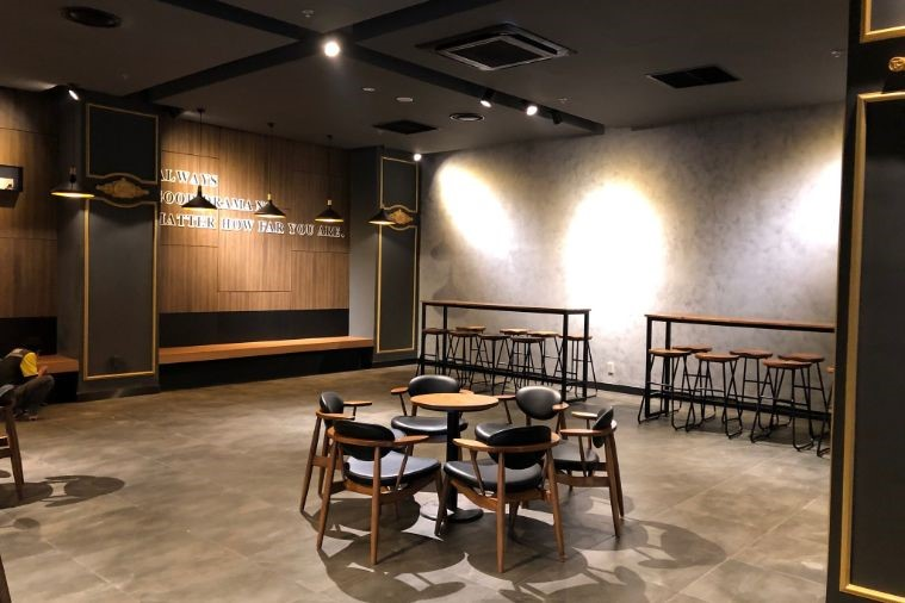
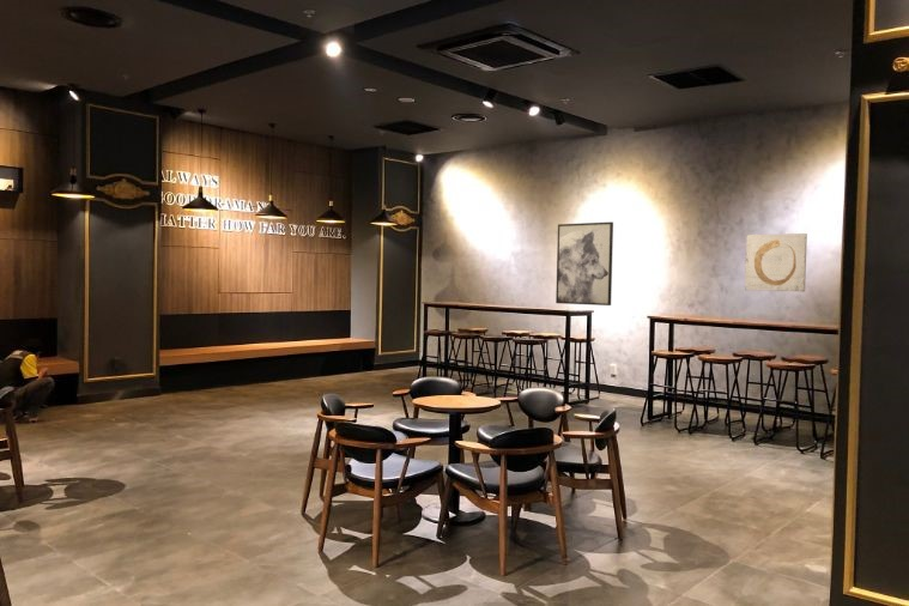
+ wall art [555,220,614,307]
+ wall art [744,232,808,292]
